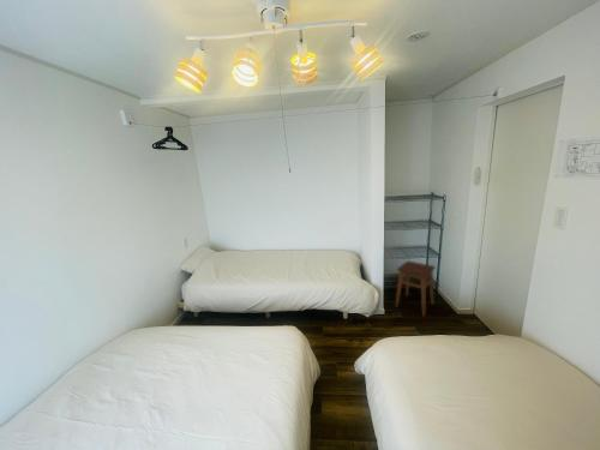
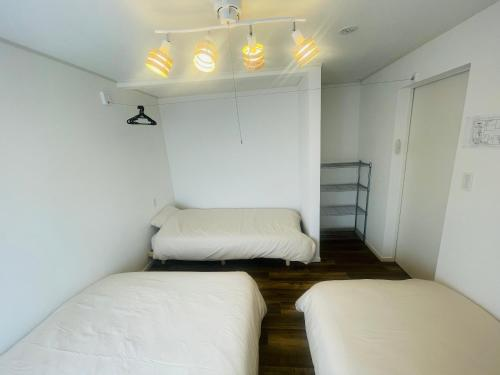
- stool [395,259,437,318]
